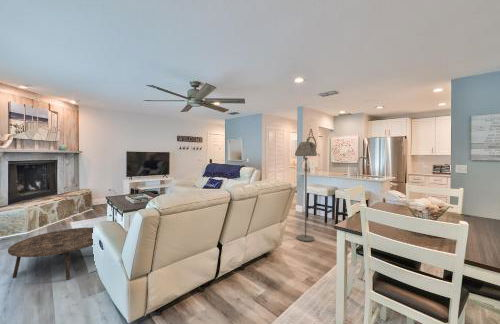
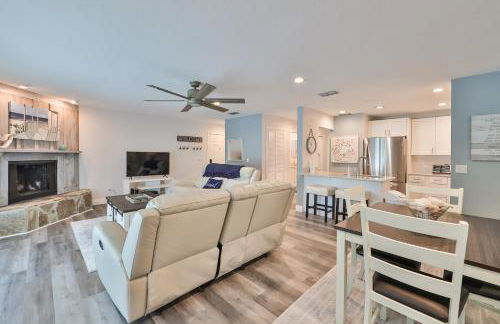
- floor lamp [294,141,318,242]
- coffee table [7,227,94,280]
